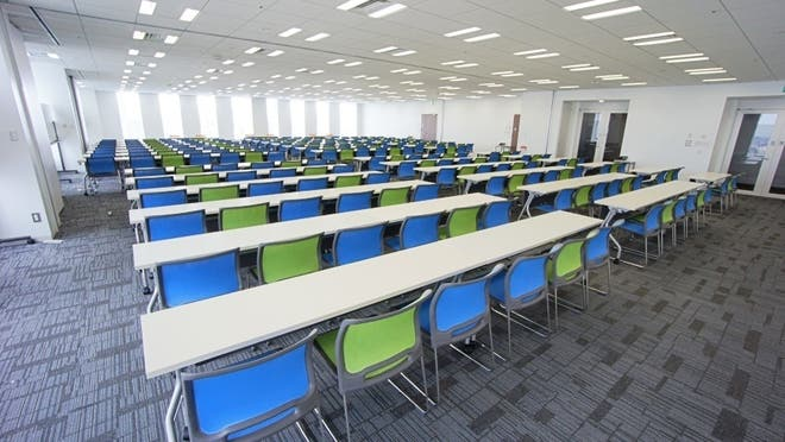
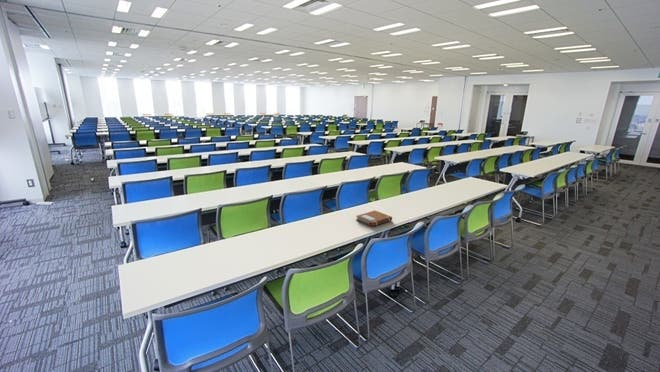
+ notebook [355,210,393,228]
